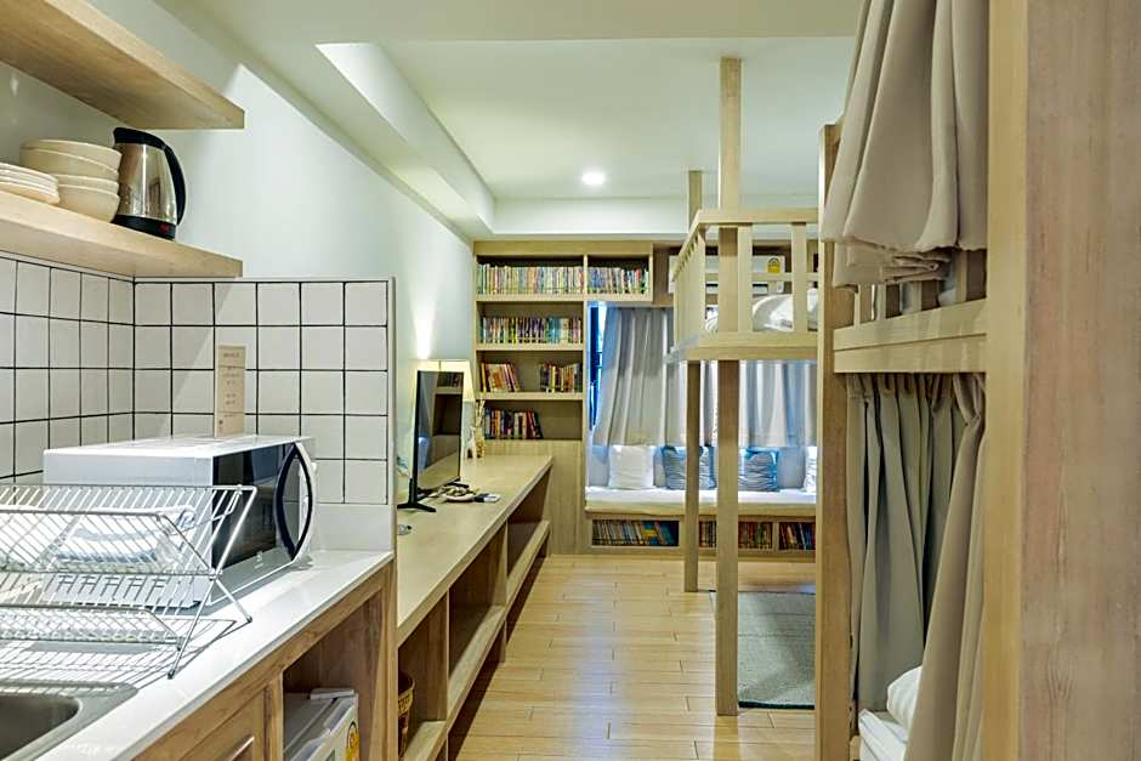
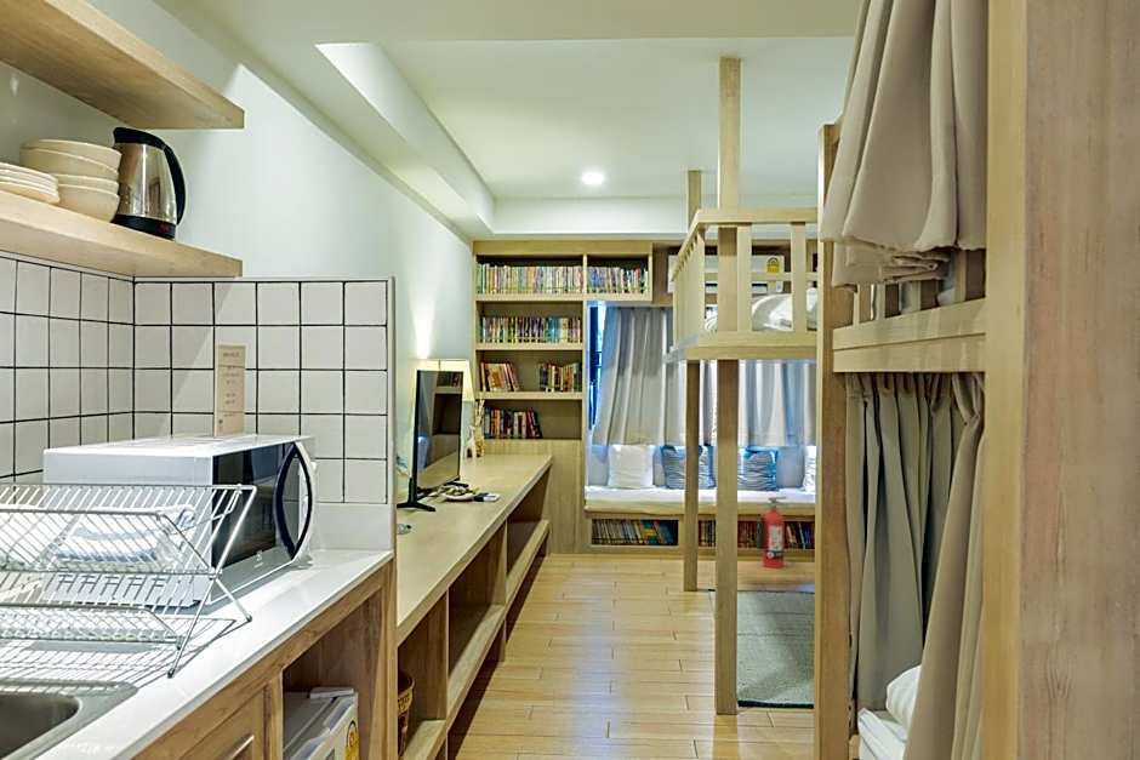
+ fire extinguisher [756,496,791,568]
